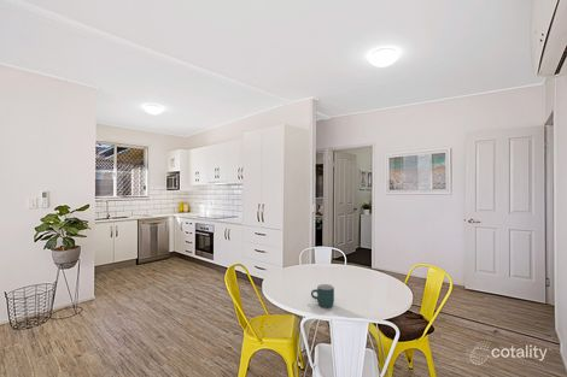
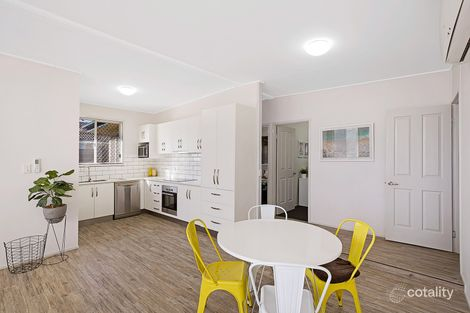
- mug [310,283,335,308]
